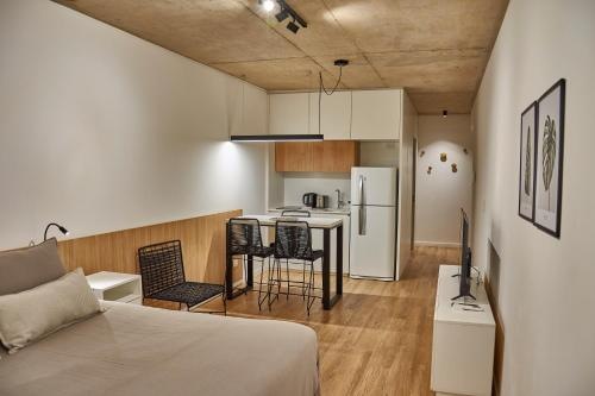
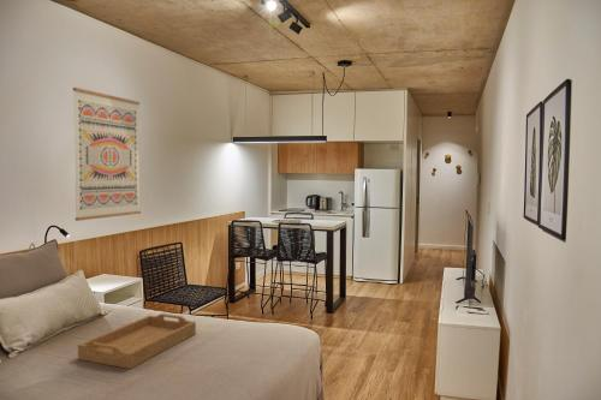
+ wall art [72,86,142,222]
+ serving tray [77,312,197,370]
